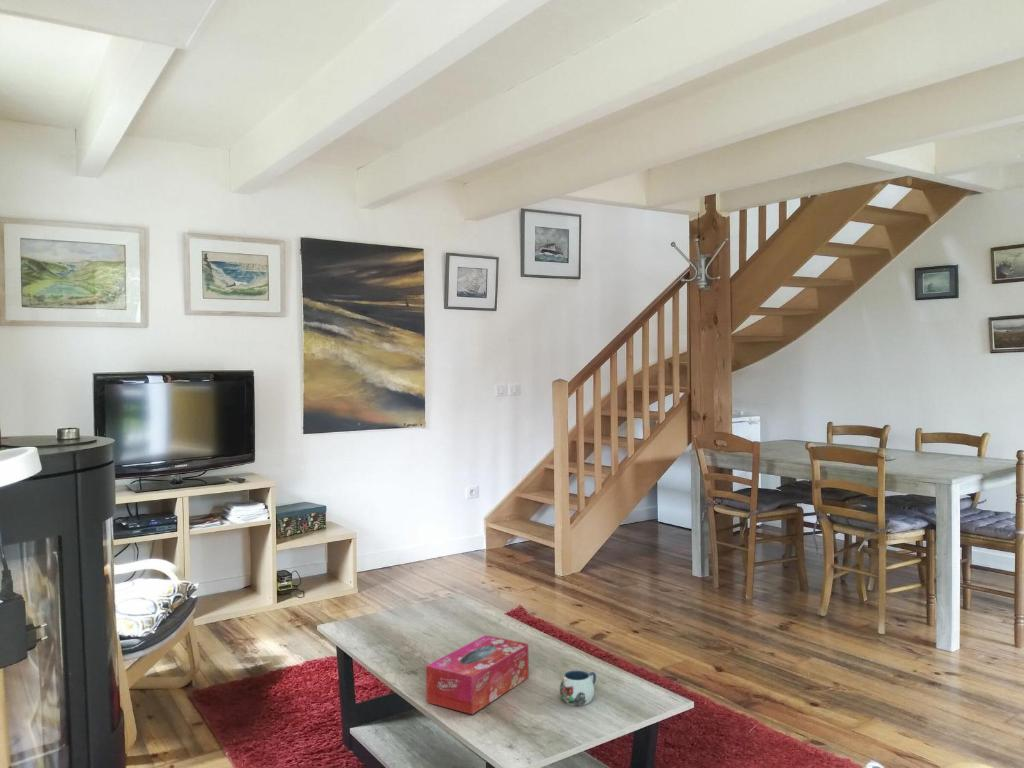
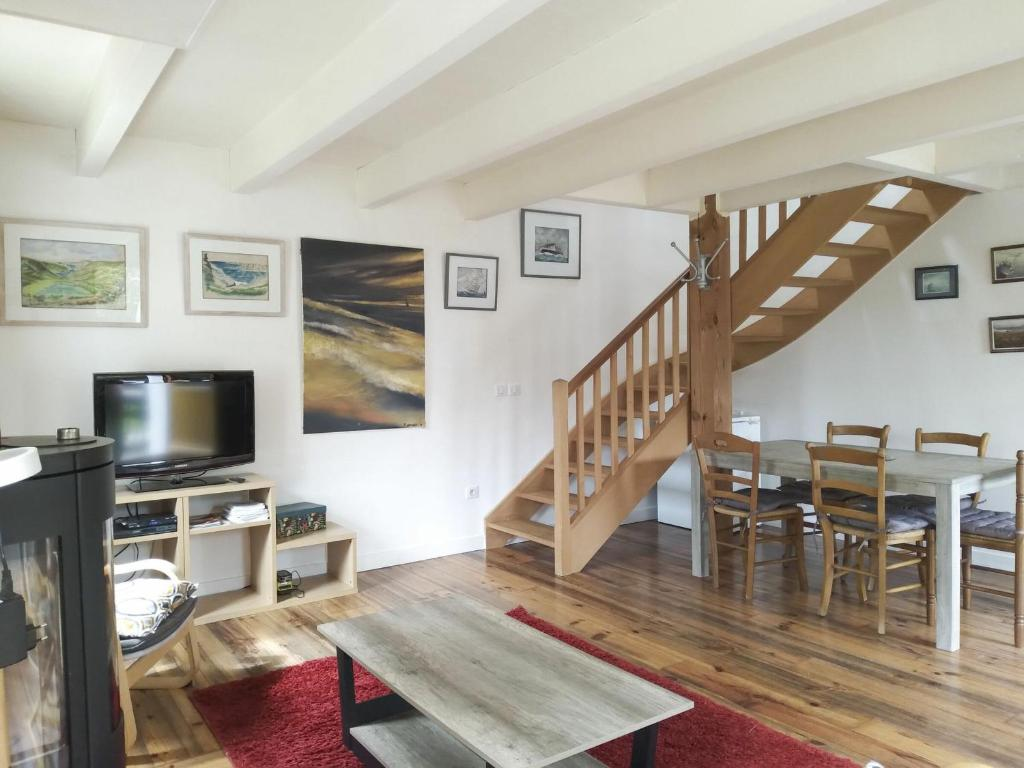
- tissue box [425,634,530,715]
- mug [559,670,597,707]
